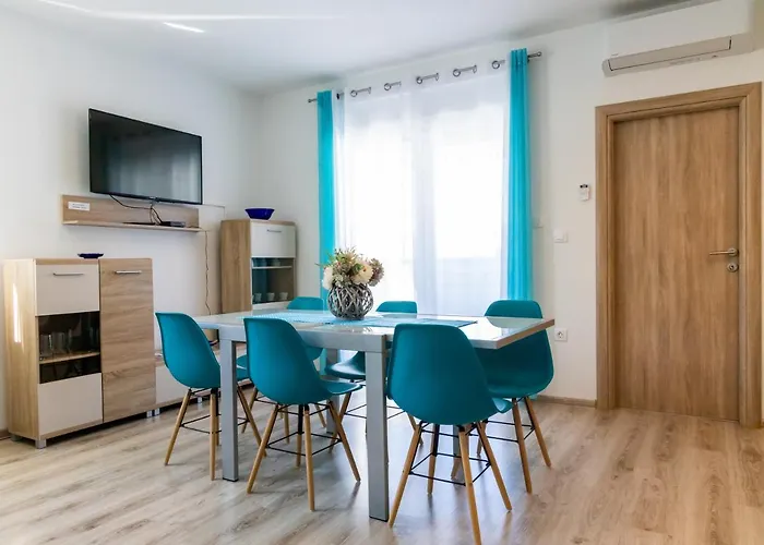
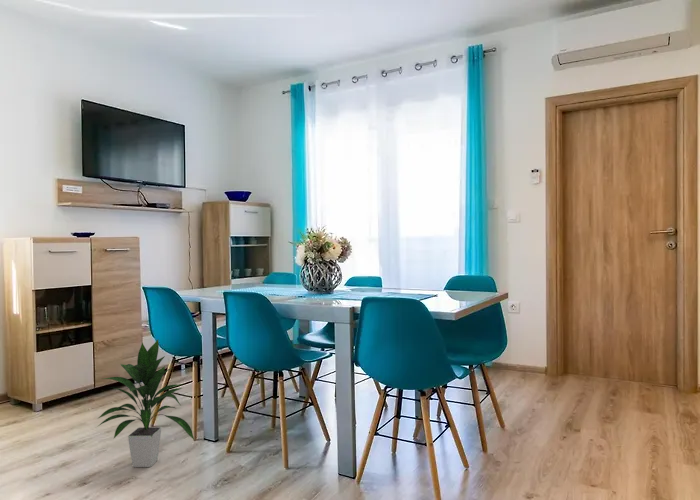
+ indoor plant [96,339,195,468]
